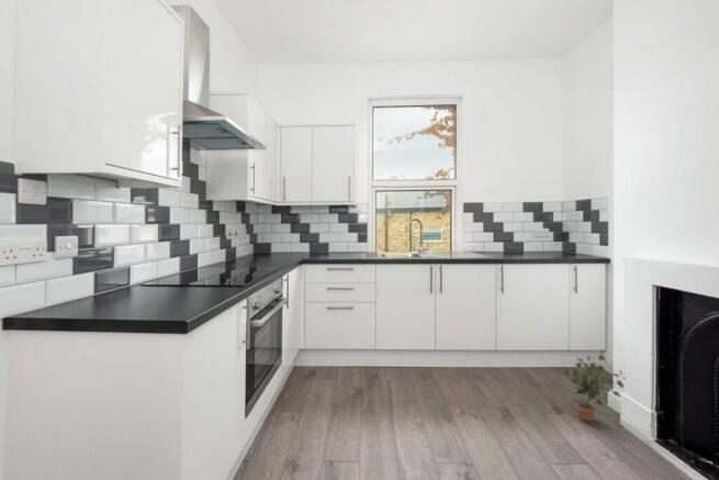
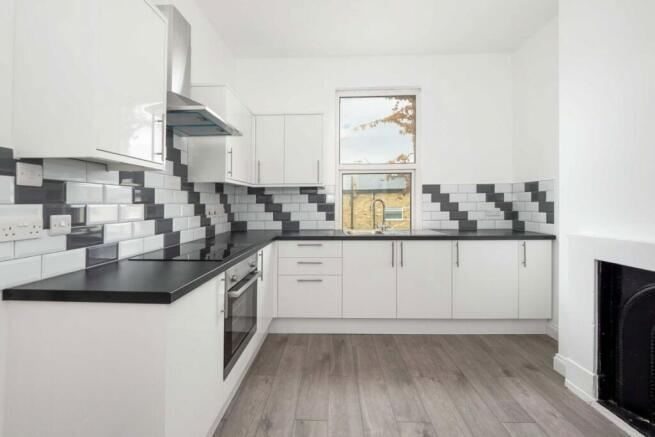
- potted plant [563,354,627,423]
